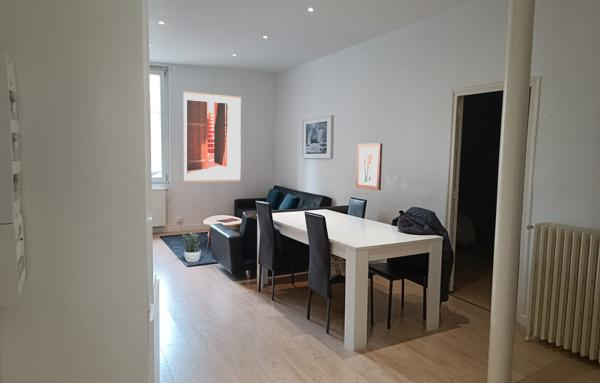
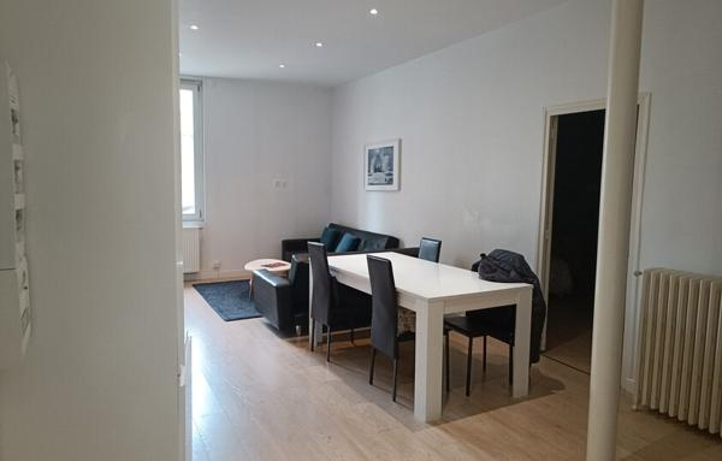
- wall art [183,91,242,183]
- potted plant [182,230,202,263]
- wall art [355,142,383,191]
